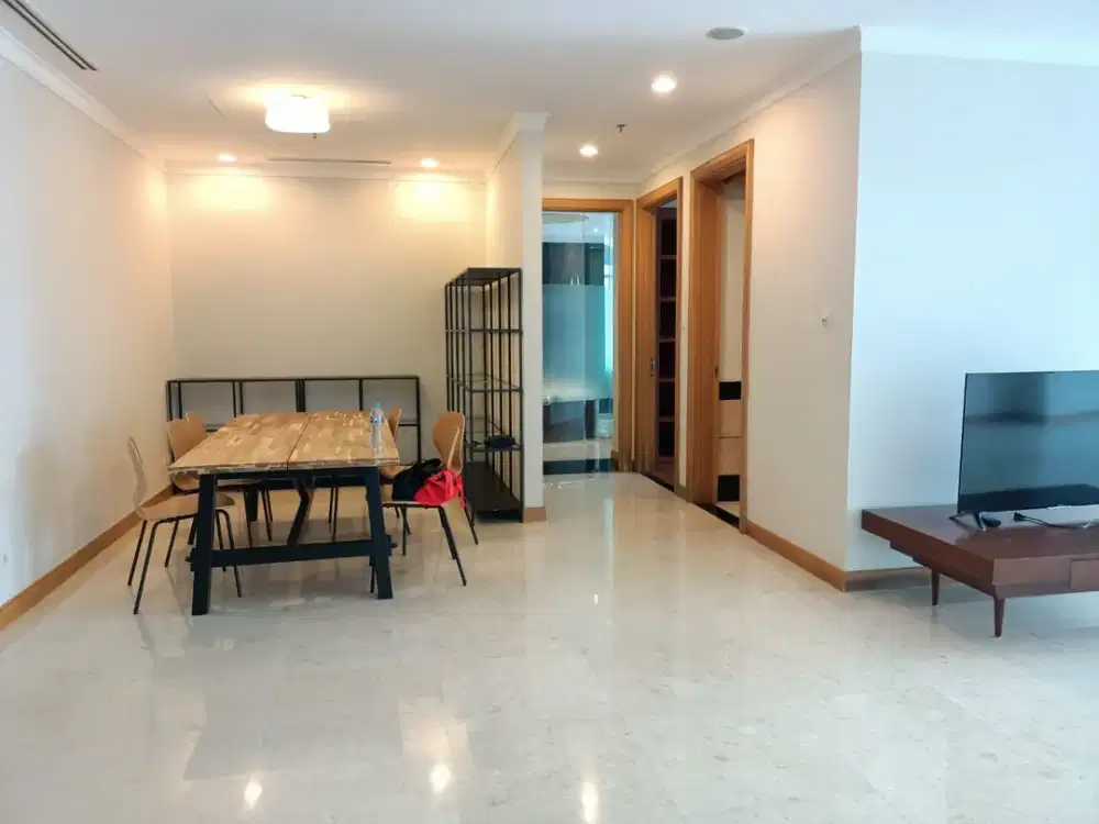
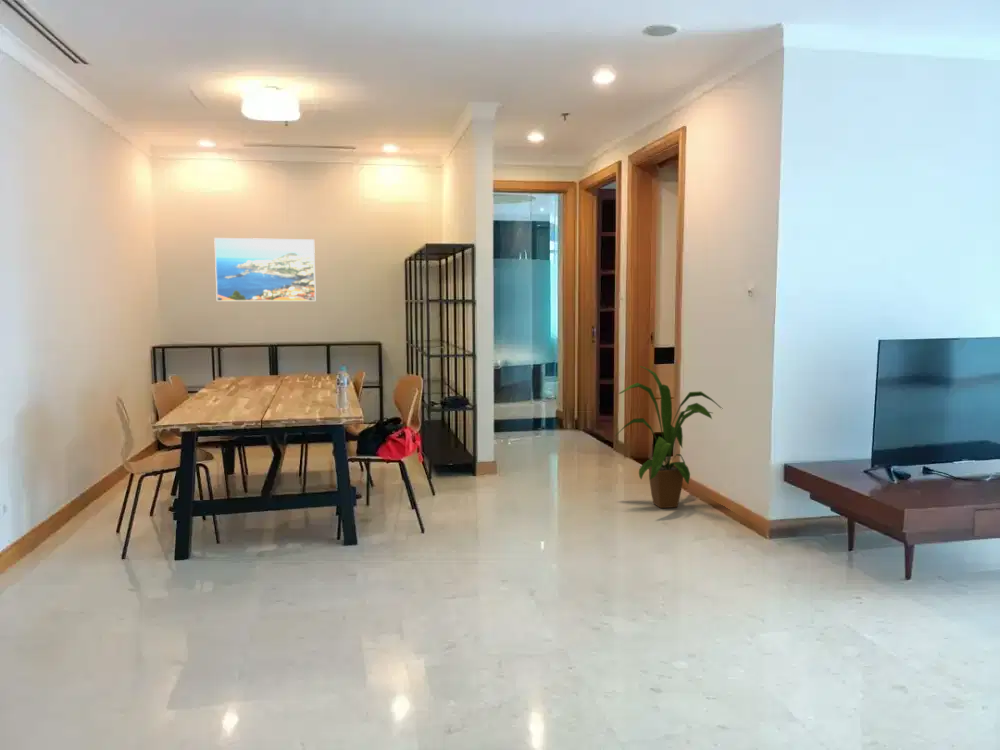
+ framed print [213,237,317,302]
+ house plant [614,365,722,509]
